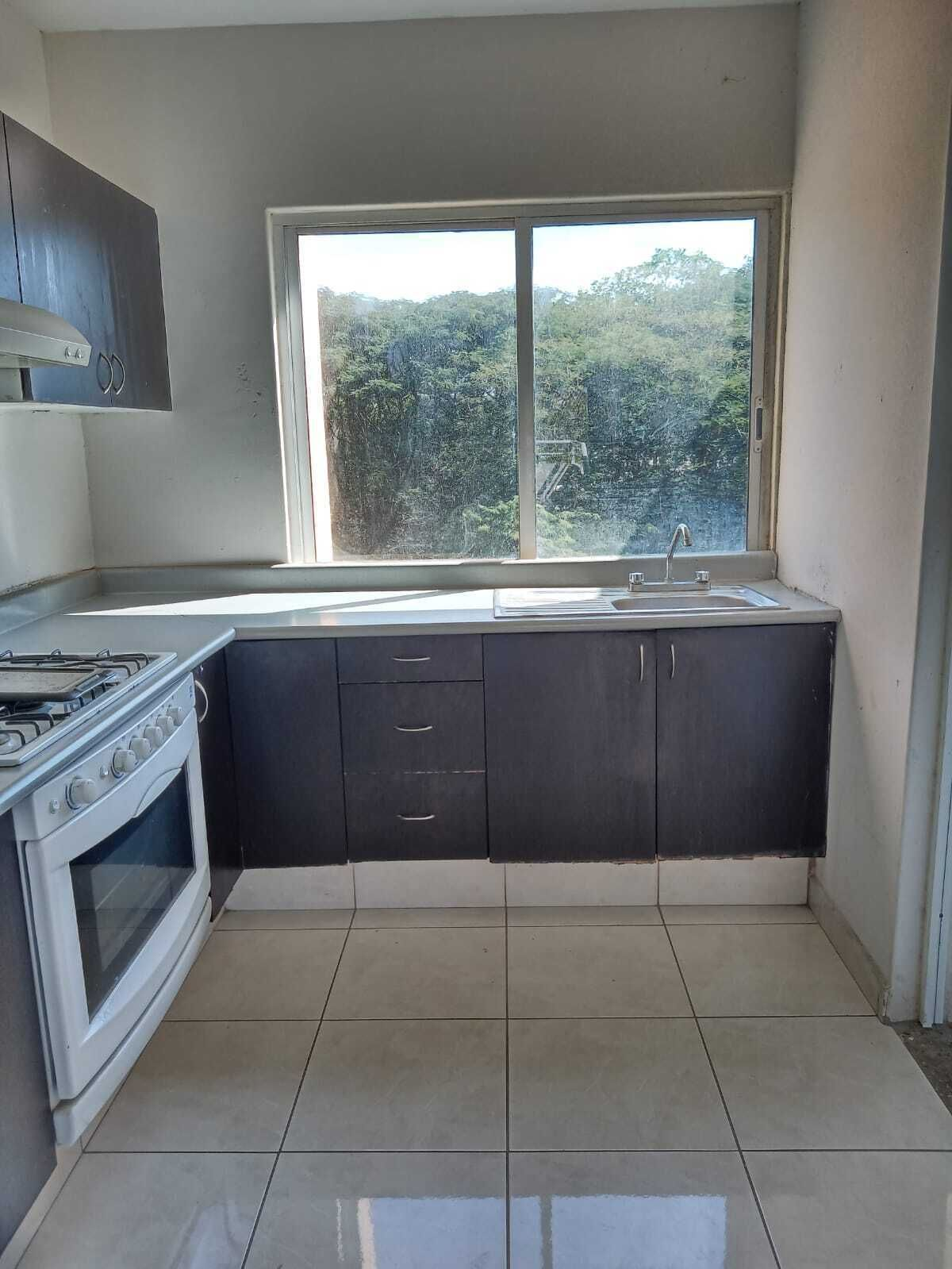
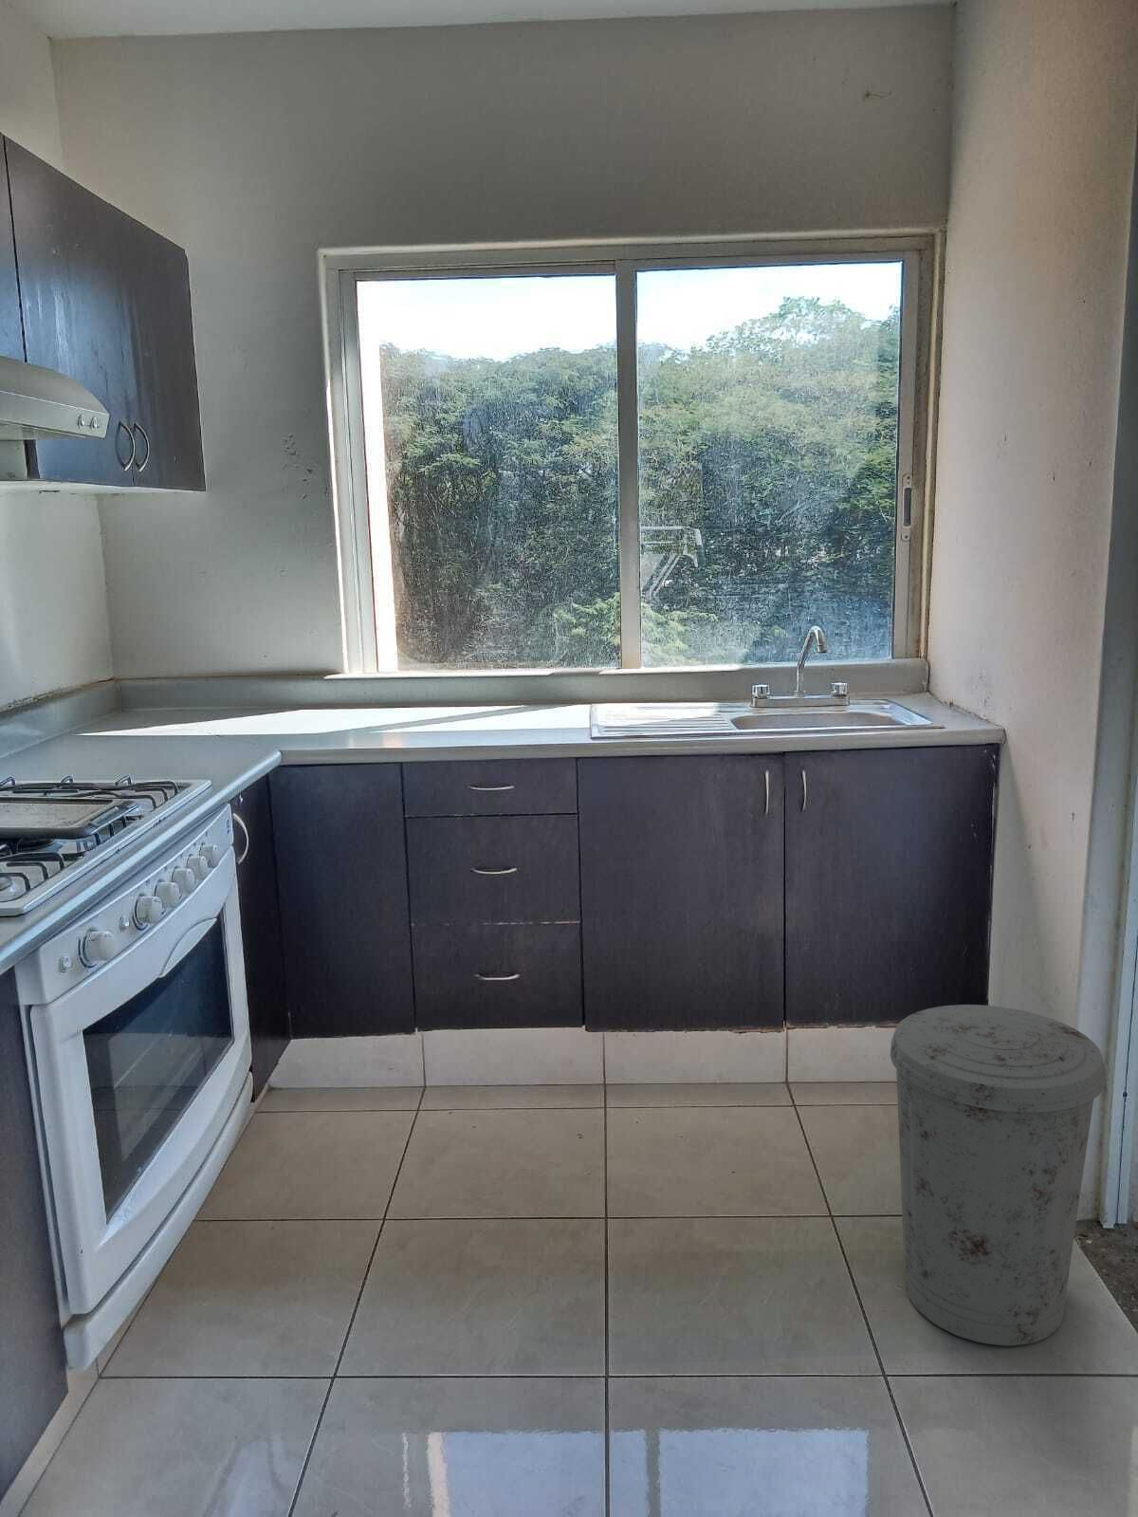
+ trash can [889,1004,1107,1347]
